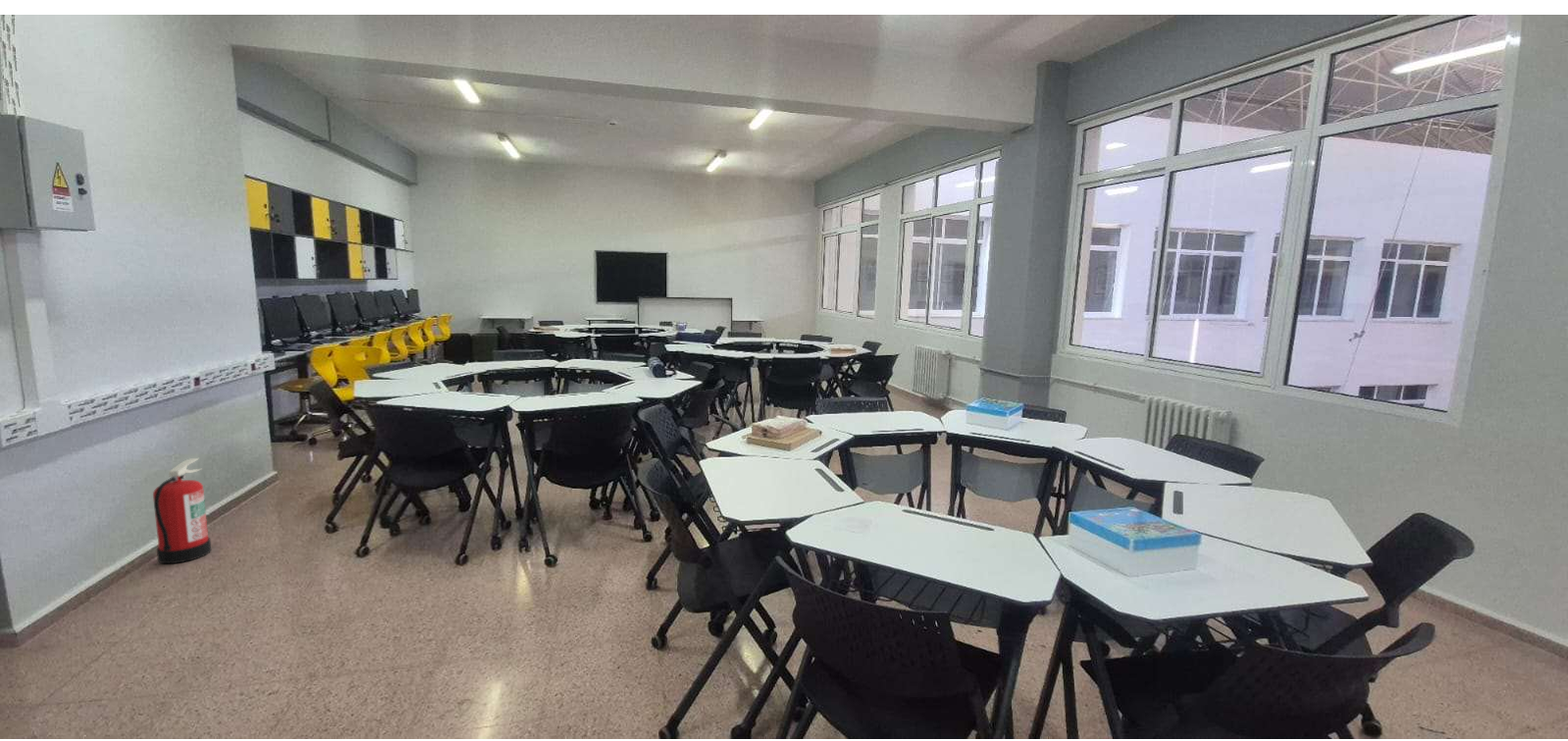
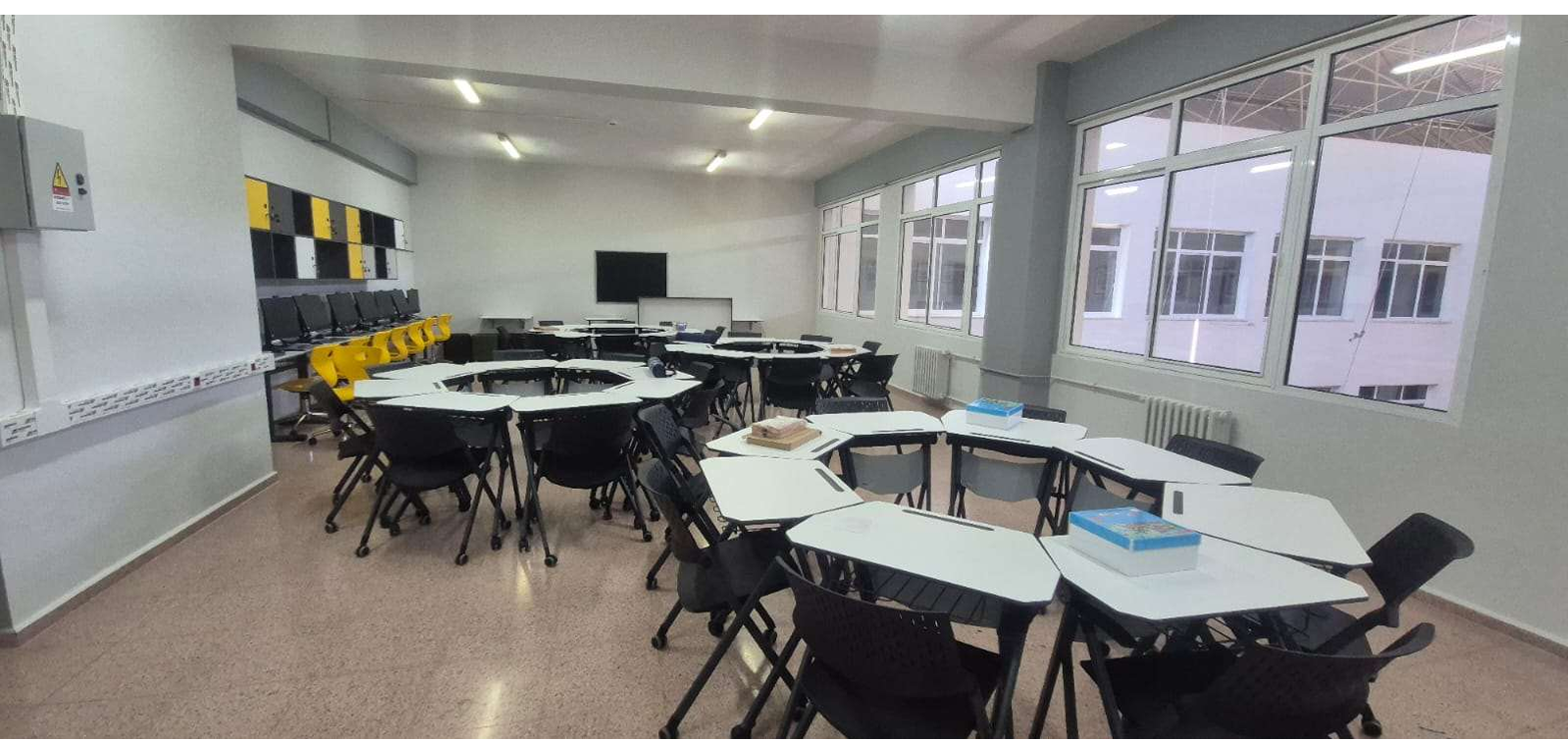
- fire extinguisher [152,457,212,564]
